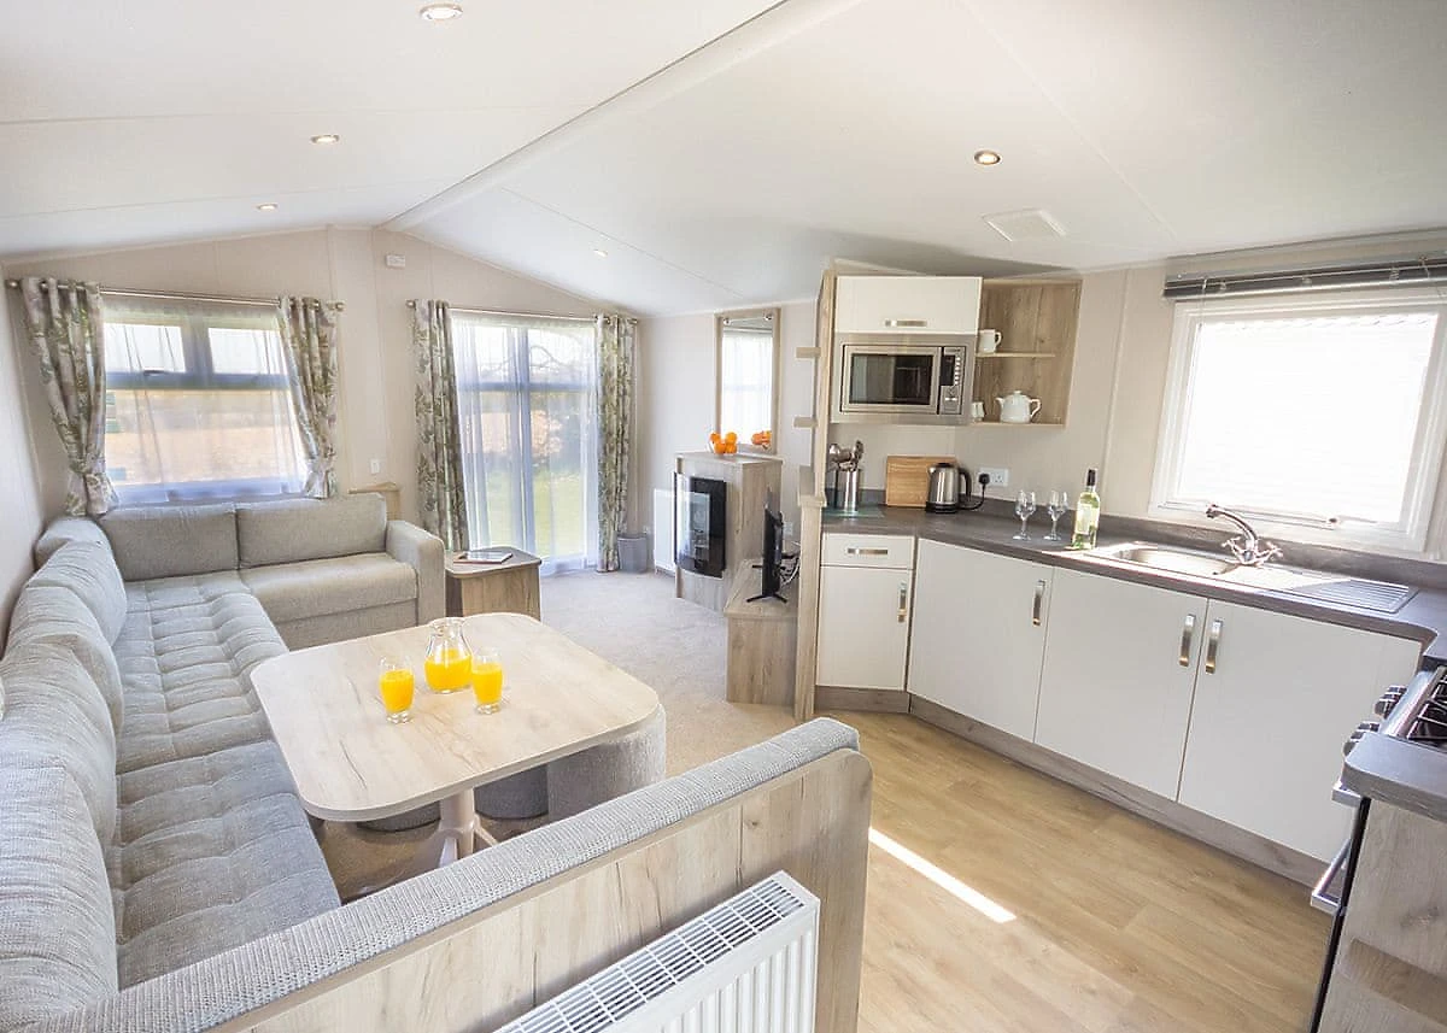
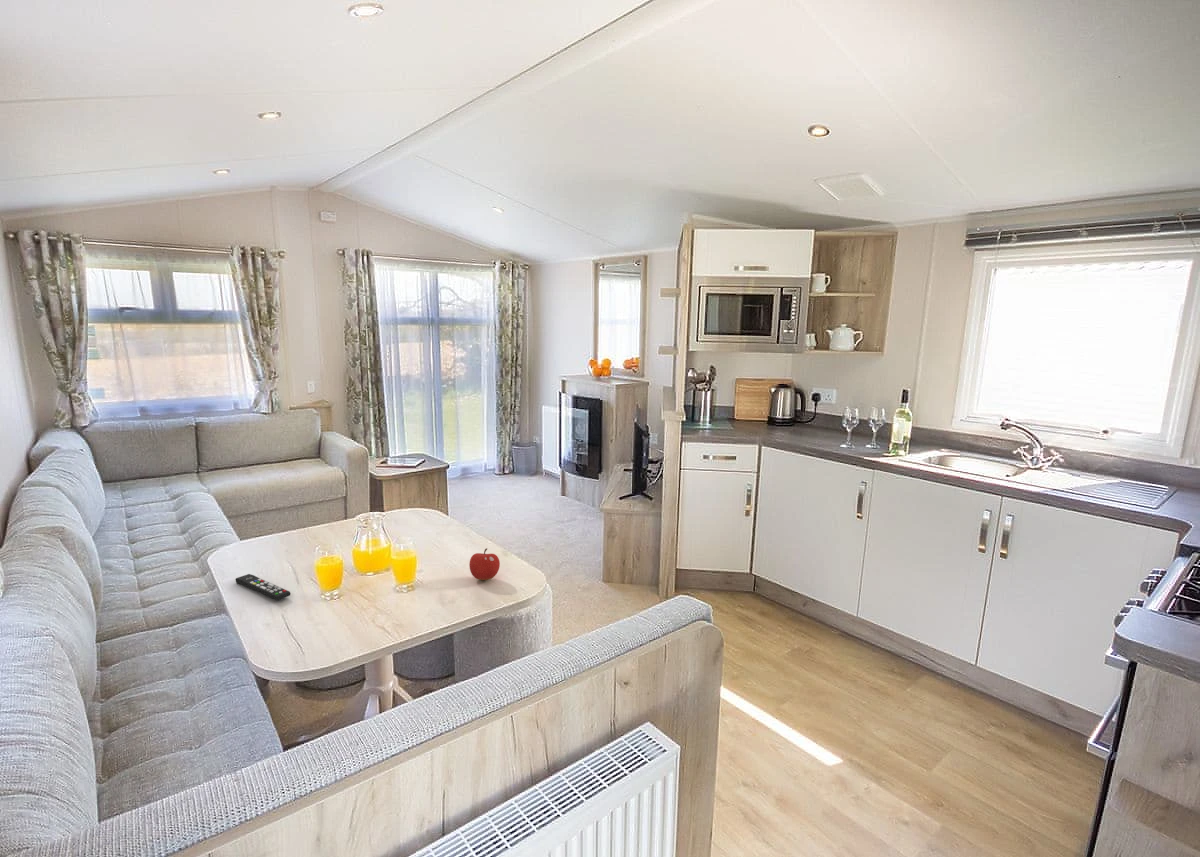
+ remote control [235,573,291,601]
+ fruit [468,547,501,581]
